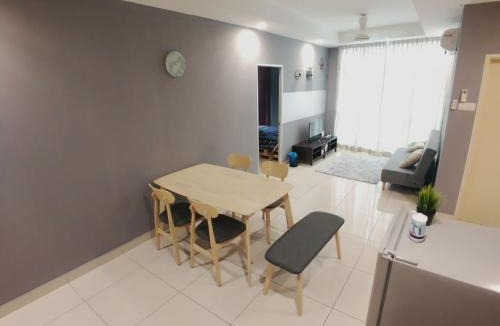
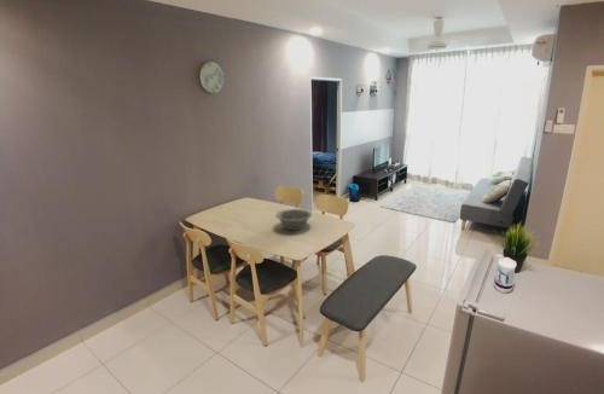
+ decorative bowl [274,208,313,231]
